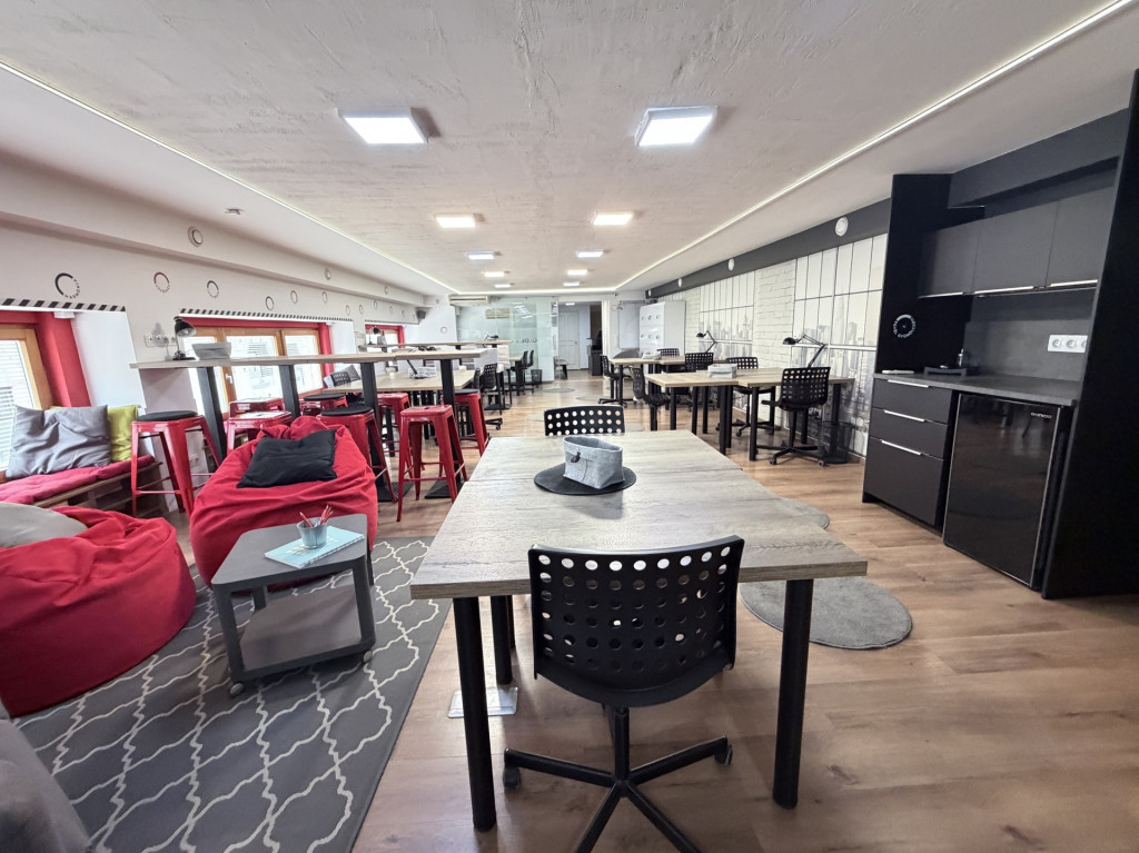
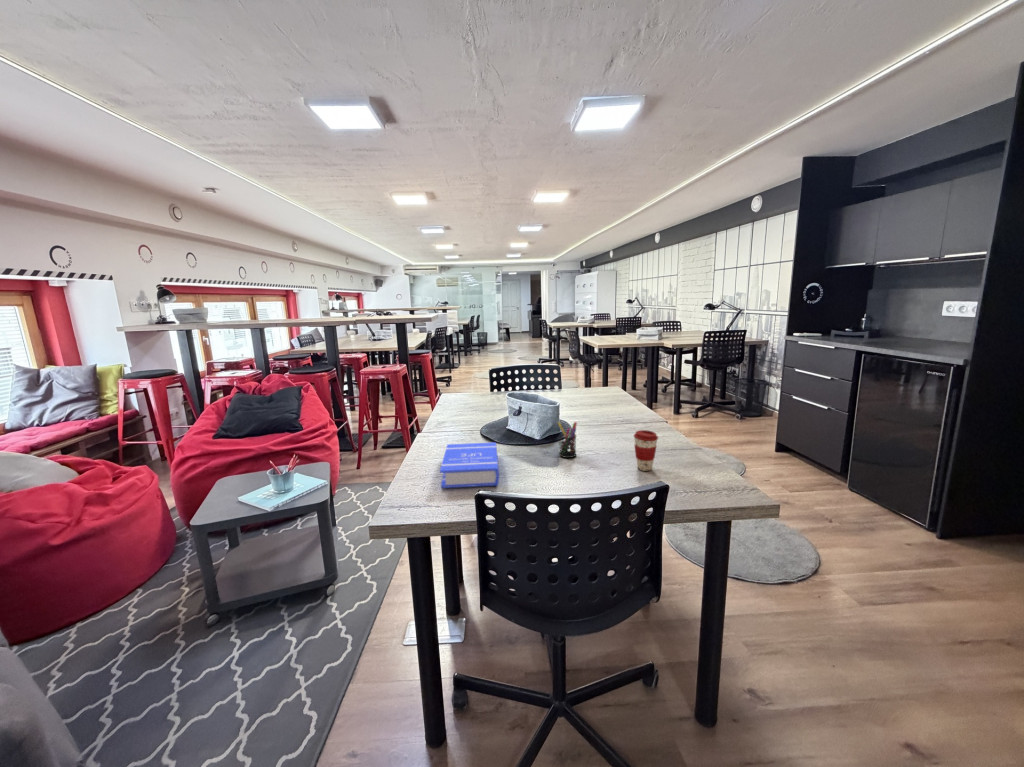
+ coffee cup [633,429,659,472]
+ book [439,441,500,489]
+ pen holder [557,421,578,459]
